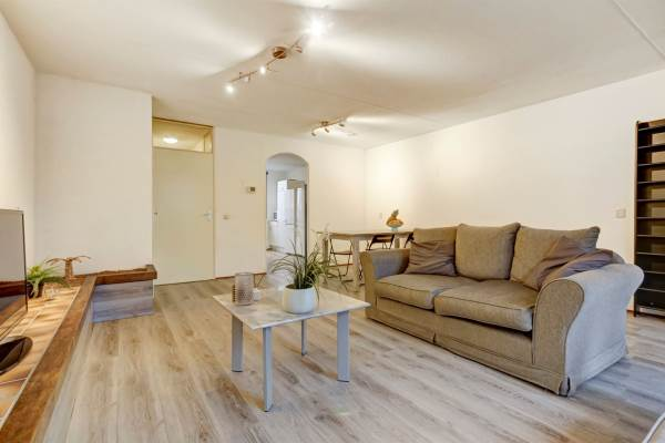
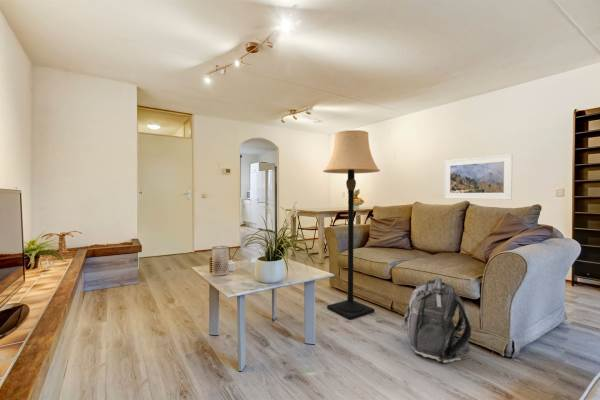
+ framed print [443,153,513,201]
+ backpack [400,276,472,364]
+ lamp [322,129,381,320]
